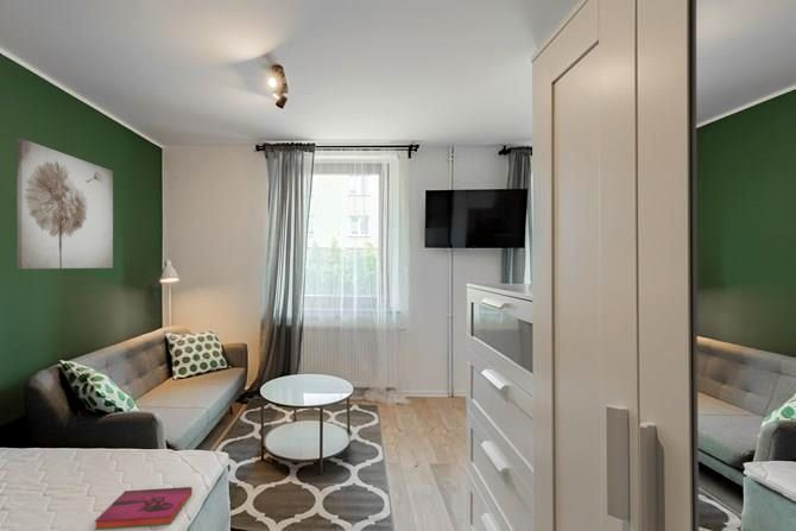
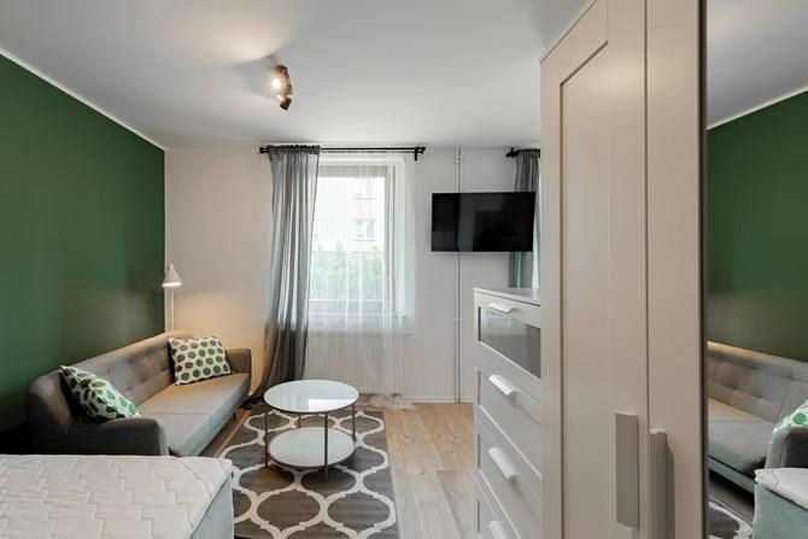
- hardback book [94,486,194,531]
- wall art [17,138,114,270]
